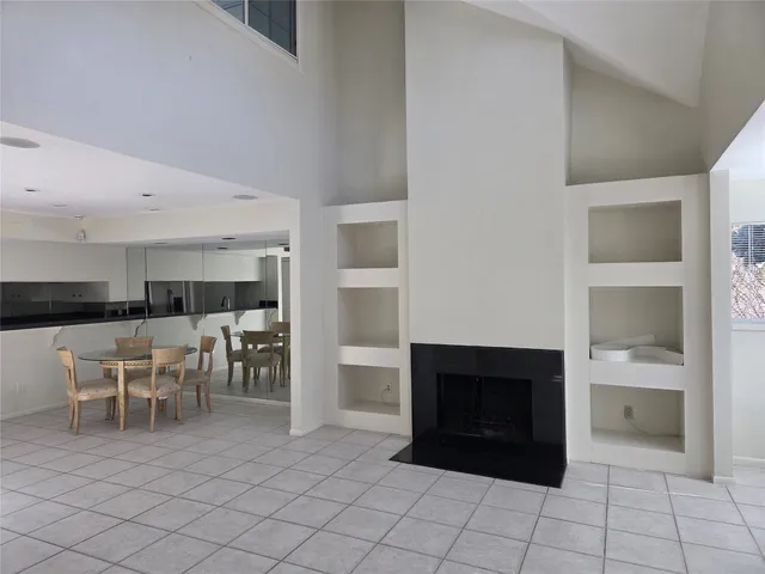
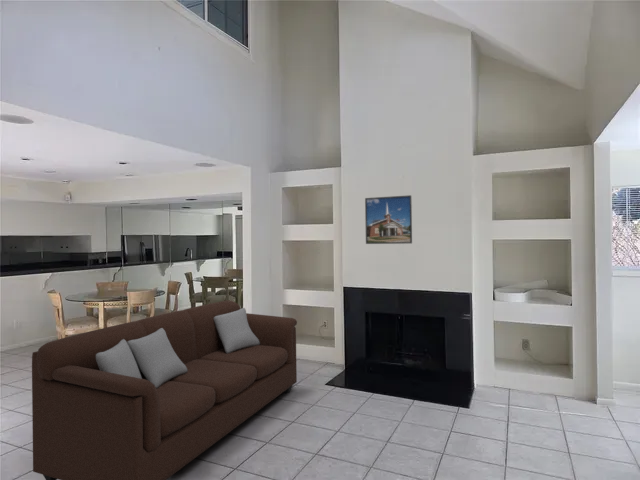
+ sofa [31,300,298,480]
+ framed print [364,194,413,245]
